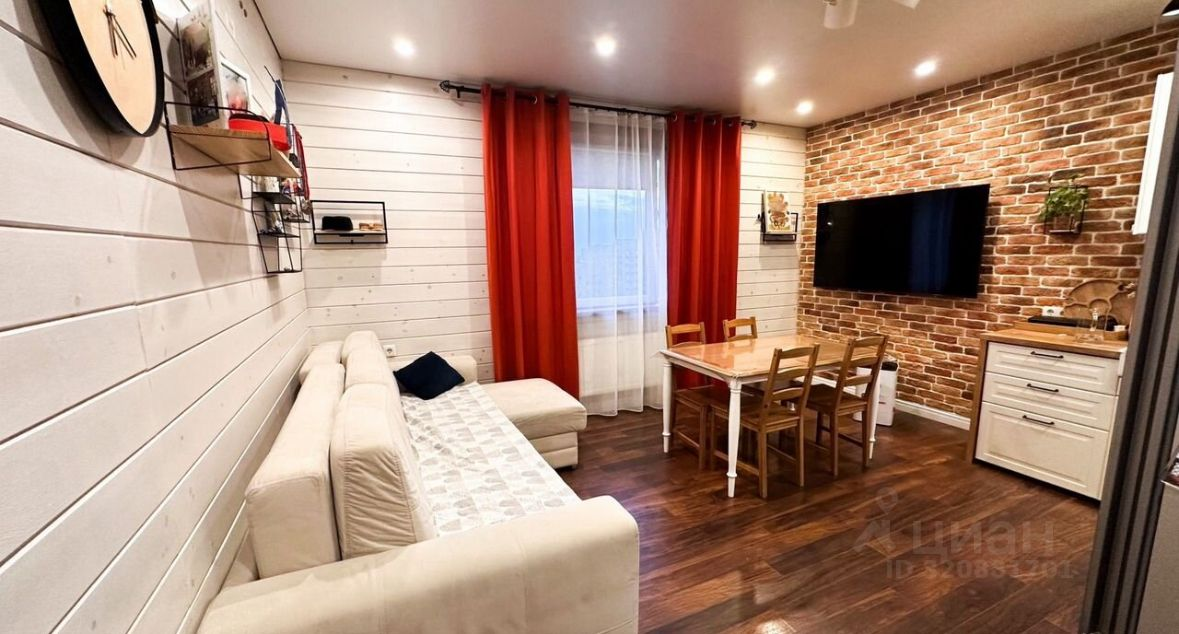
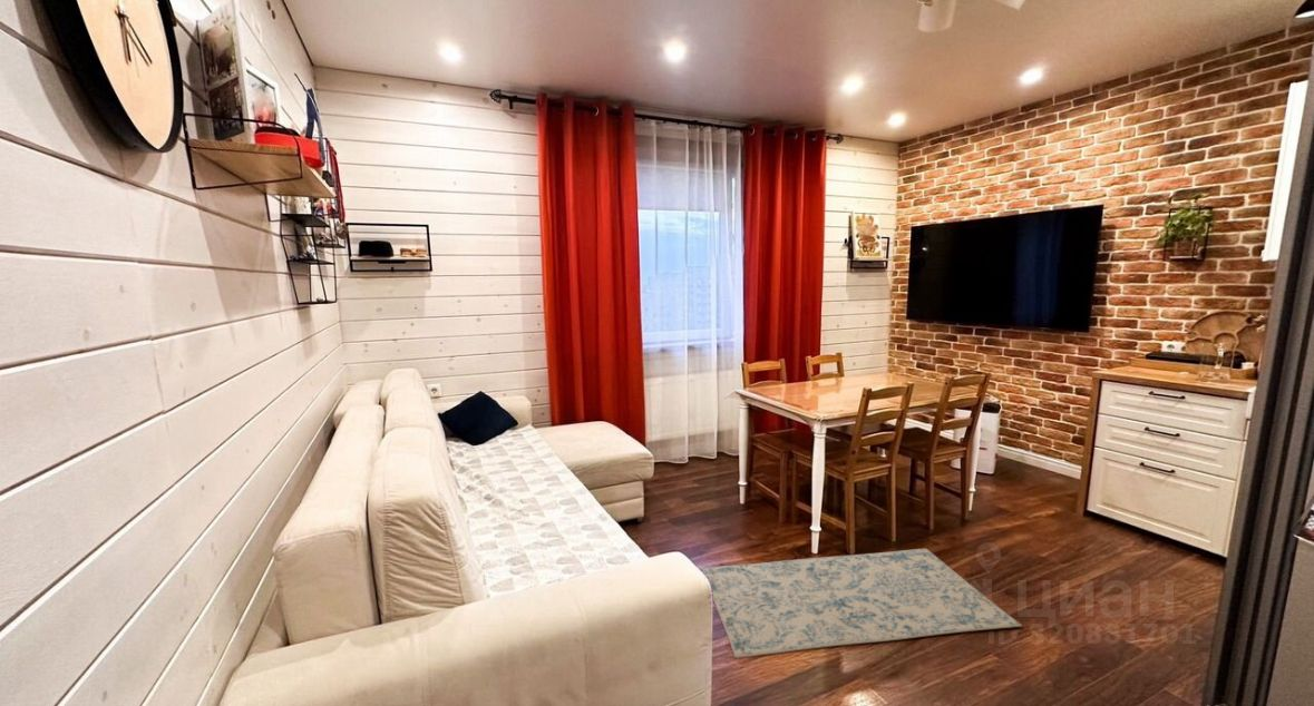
+ rug [700,548,1023,659]
